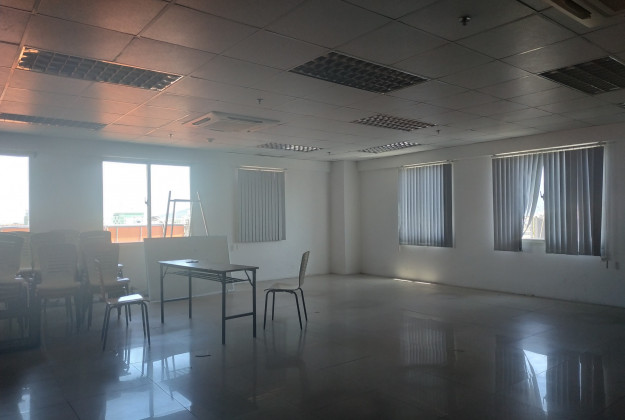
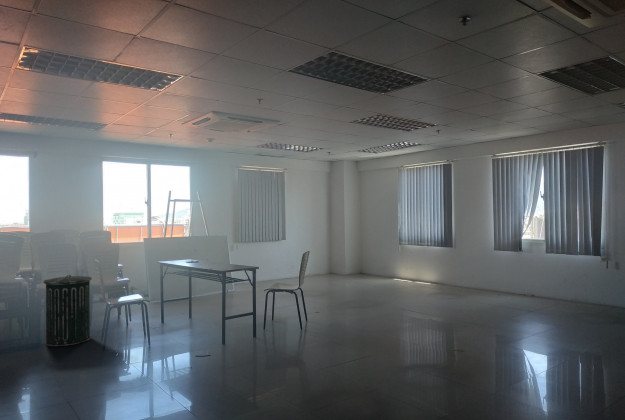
+ trash can [42,274,93,347]
